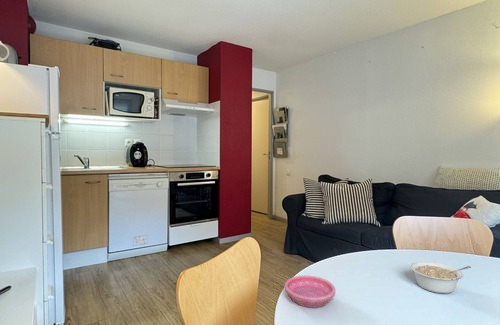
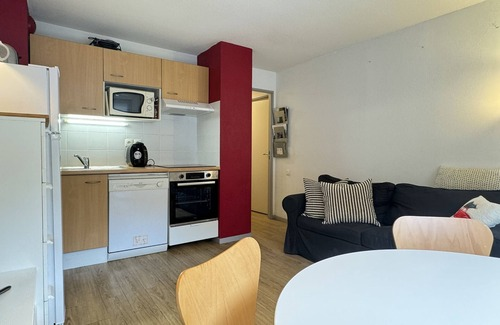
- legume [409,260,472,294]
- saucer [284,275,336,308]
